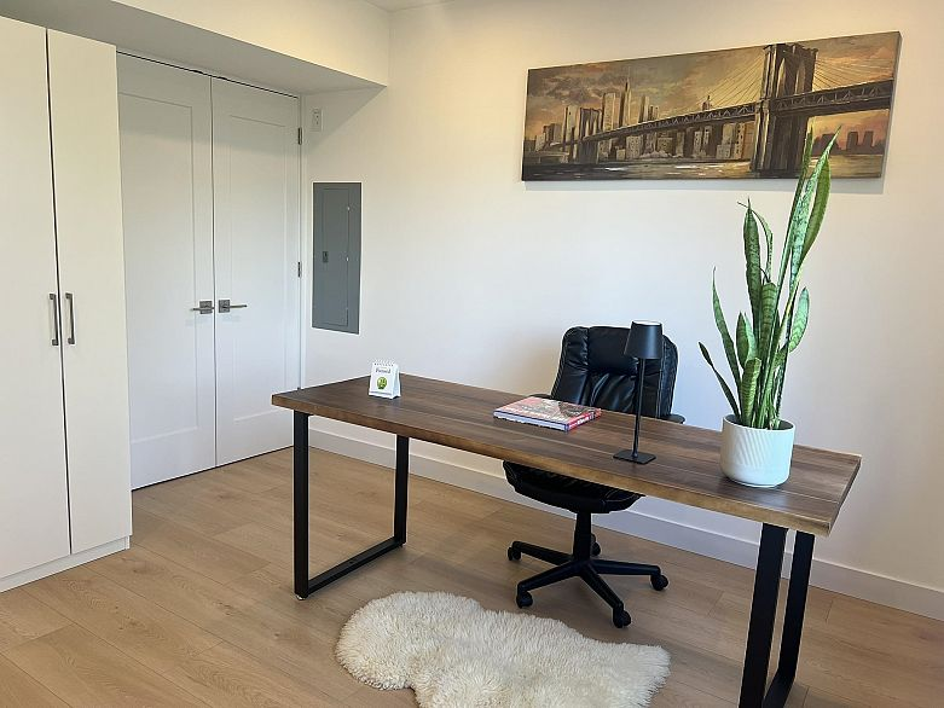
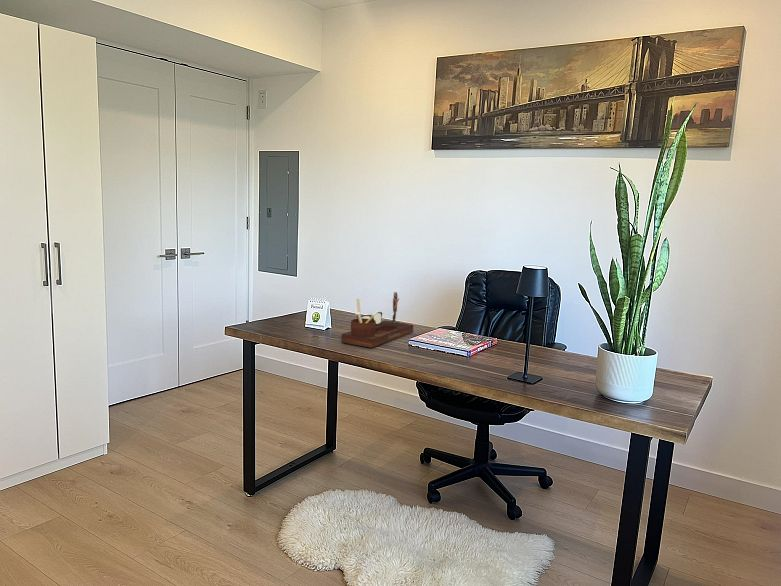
+ desk organizer [340,291,414,349]
